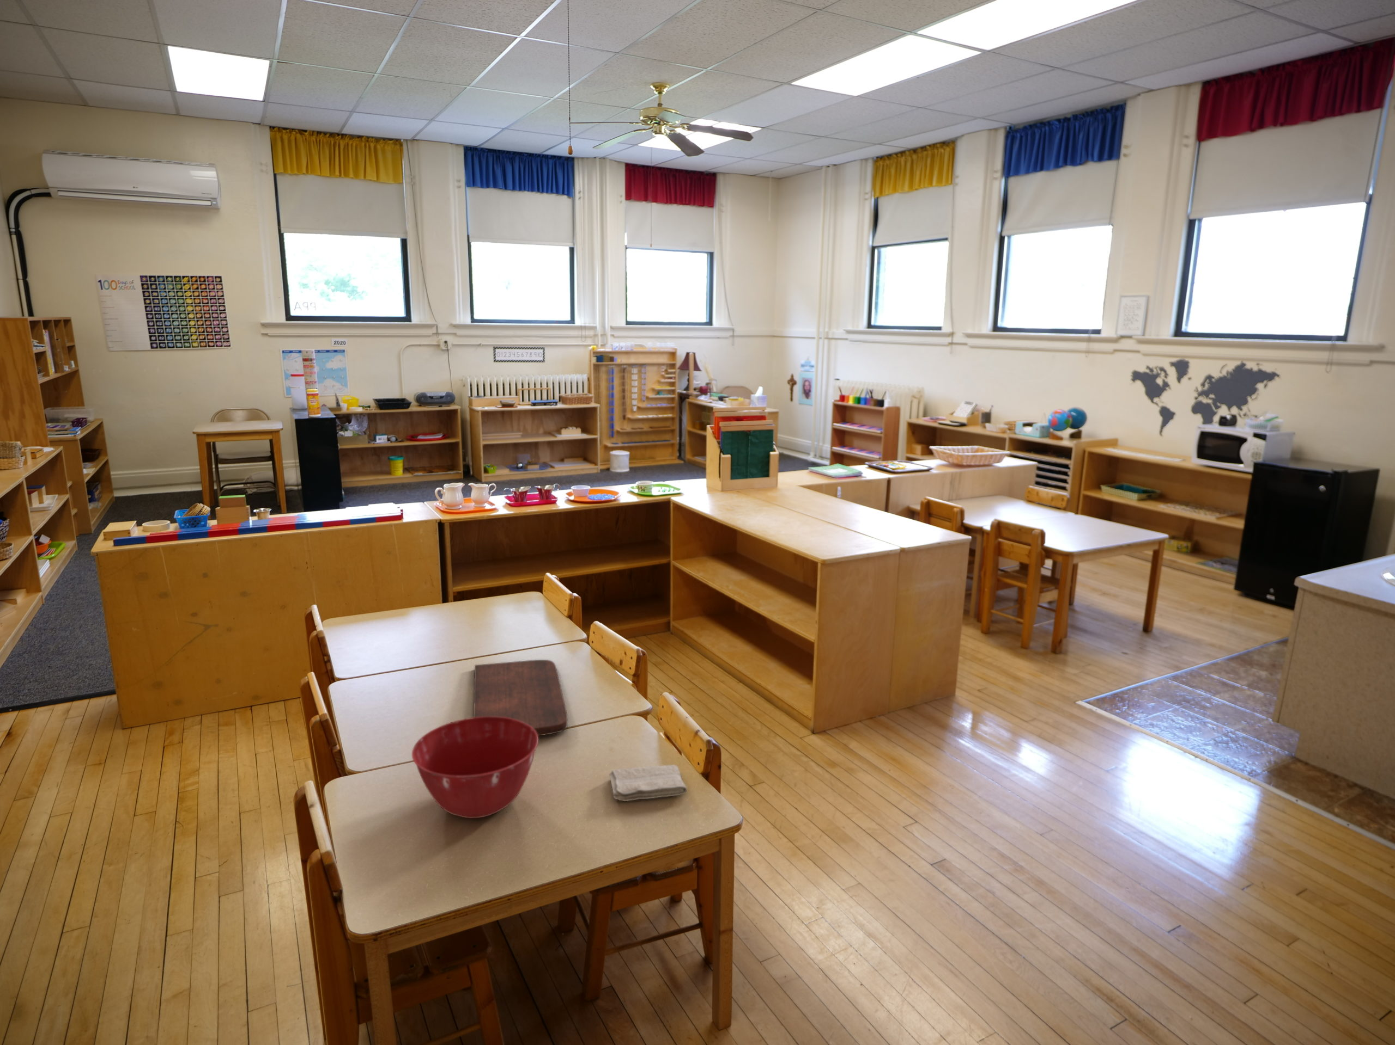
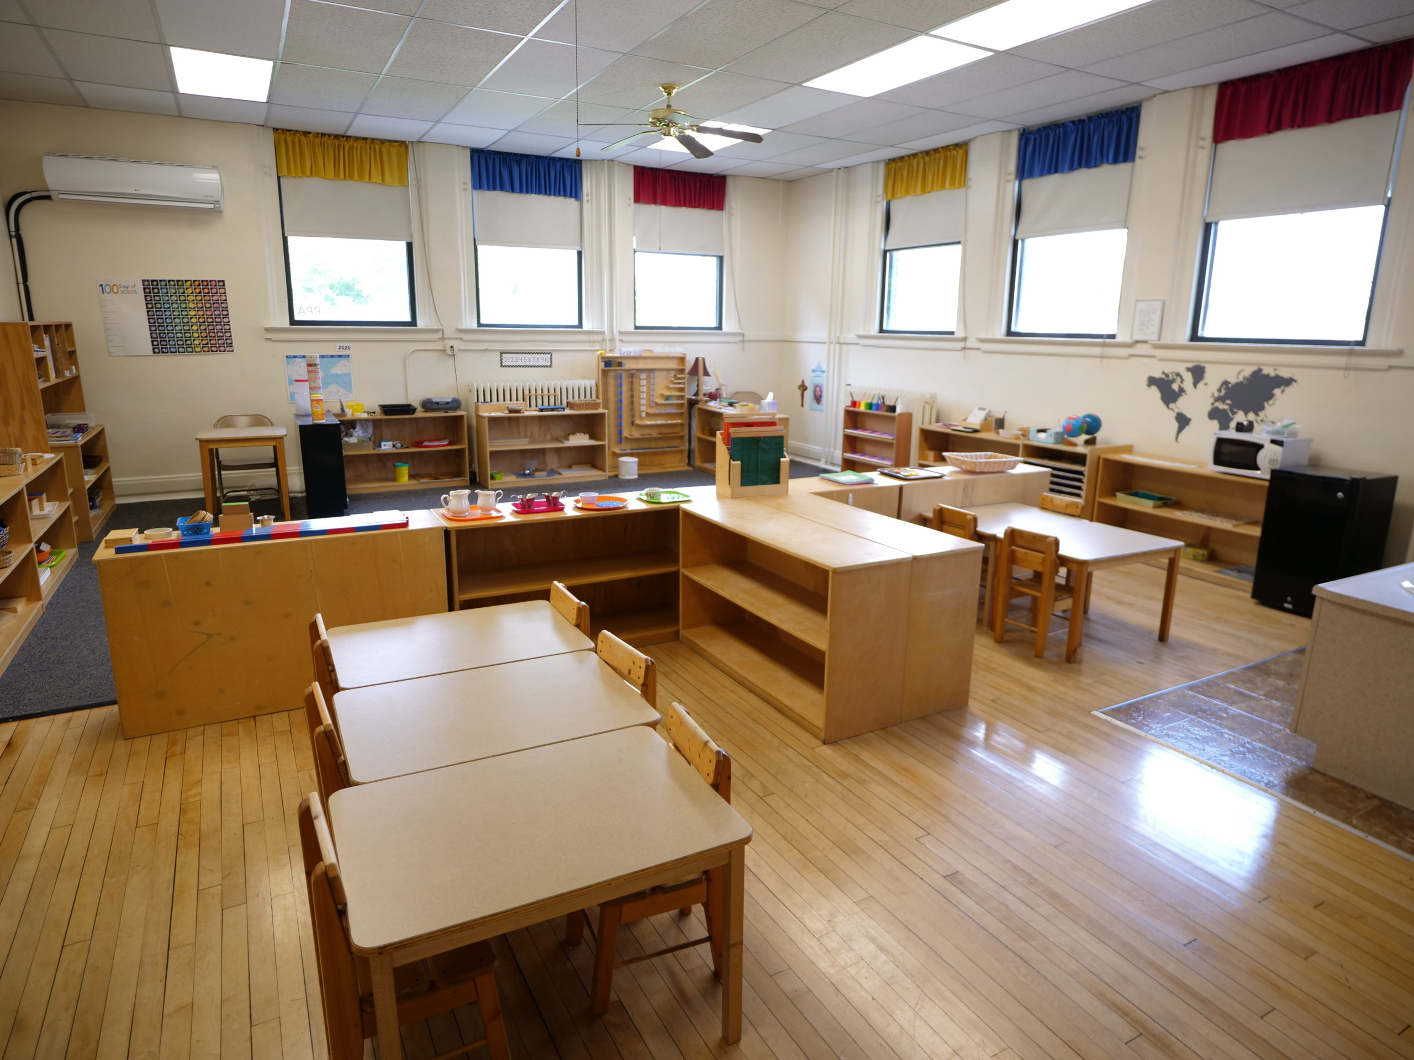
- washcloth [609,764,688,801]
- mixing bowl [412,717,539,819]
- cutting board [473,659,568,735]
